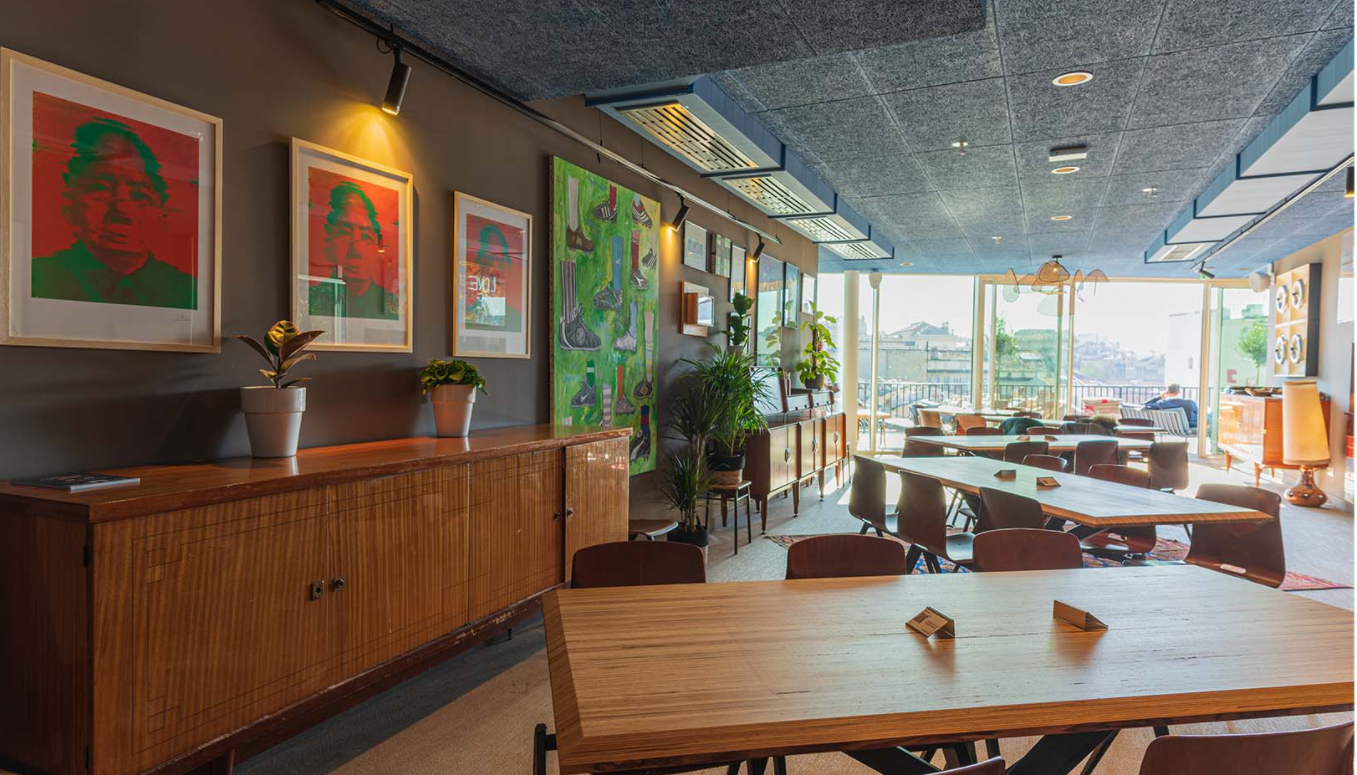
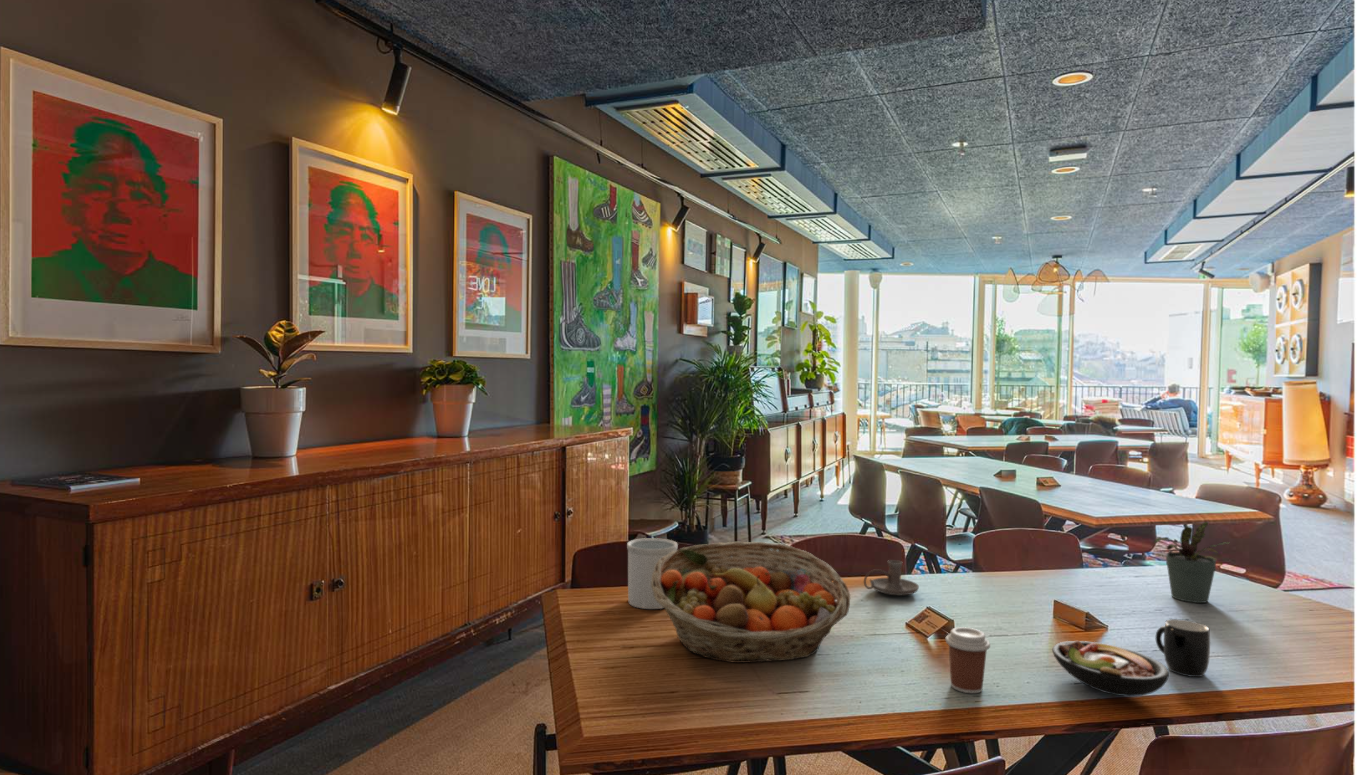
+ candle holder [863,559,920,596]
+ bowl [1051,640,1170,697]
+ utensil holder [626,537,679,610]
+ mug [1154,618,1211,678]
+ potted plant [1153,521,1230,604]
+ coffee cup [944,626,991,694]
+ fruit basket [651,541,851,664]
